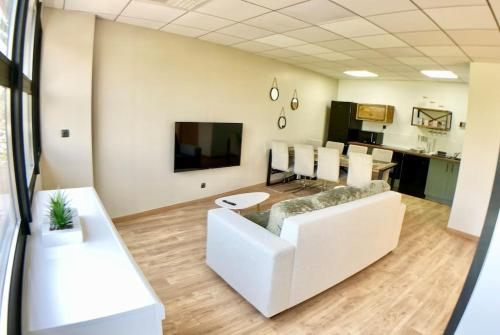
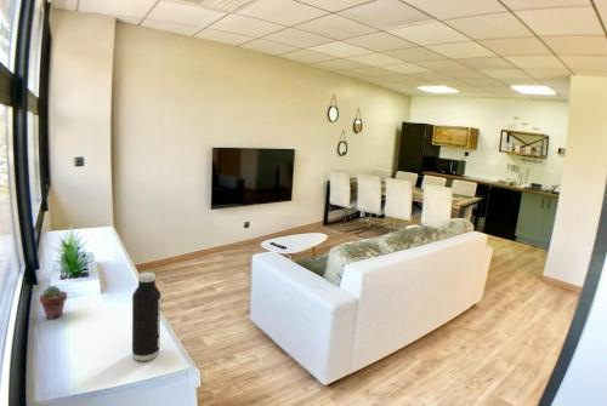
+ potted succulent [39,285,68,320]
+ water bottle [131,271,161,362]
